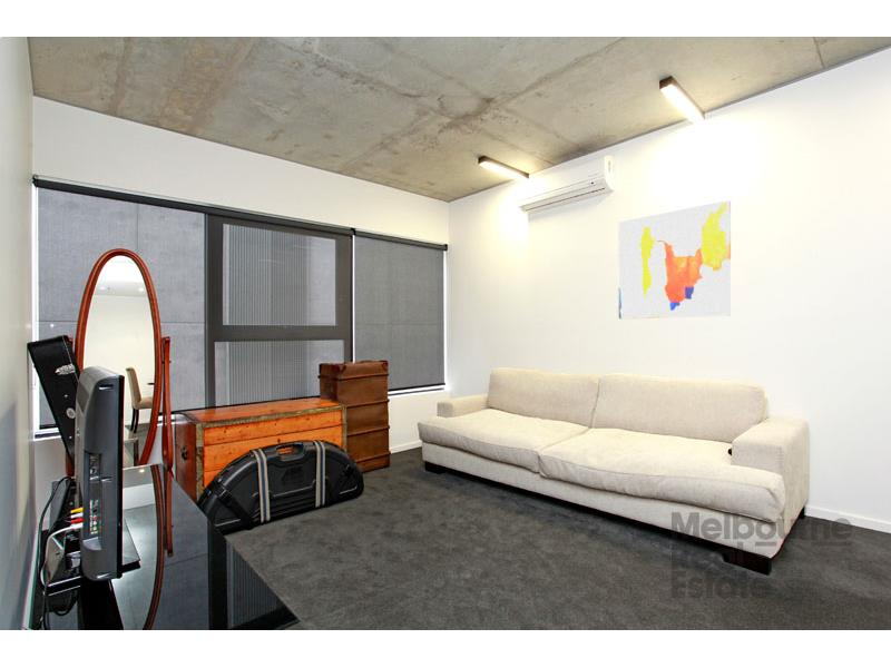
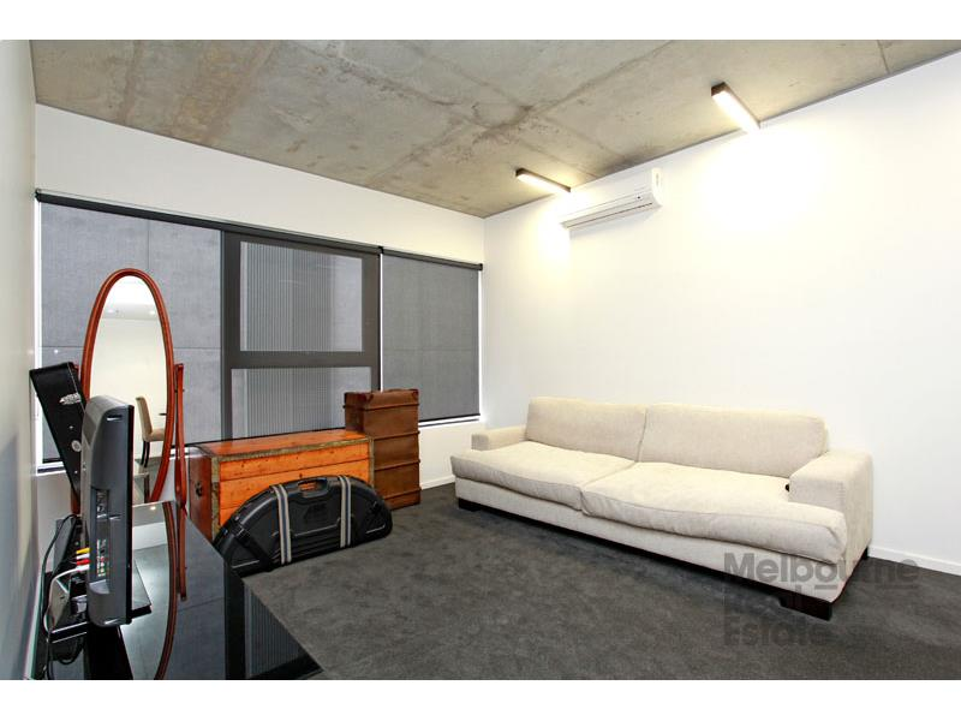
- wall art [617,199,732,320]
